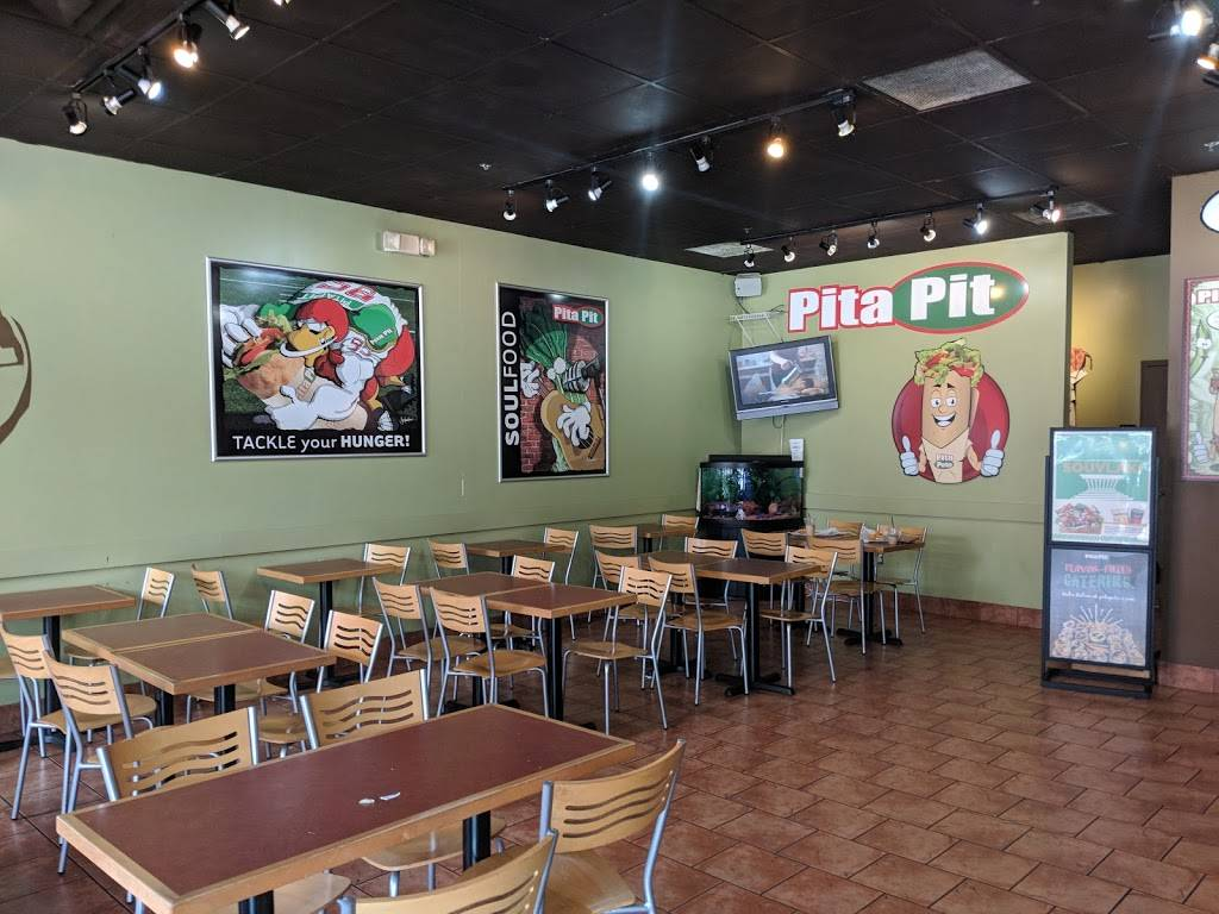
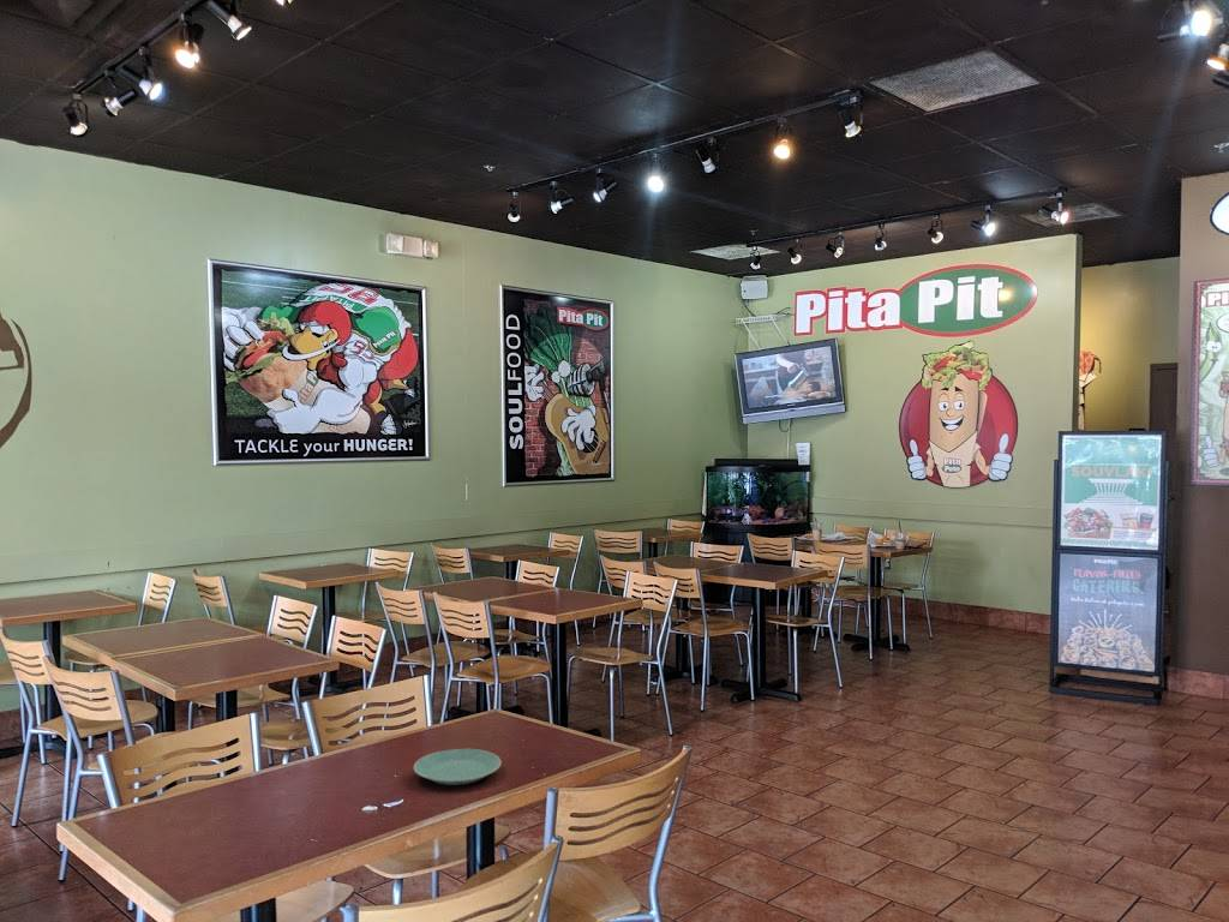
+ plate [413,748,503,786]
